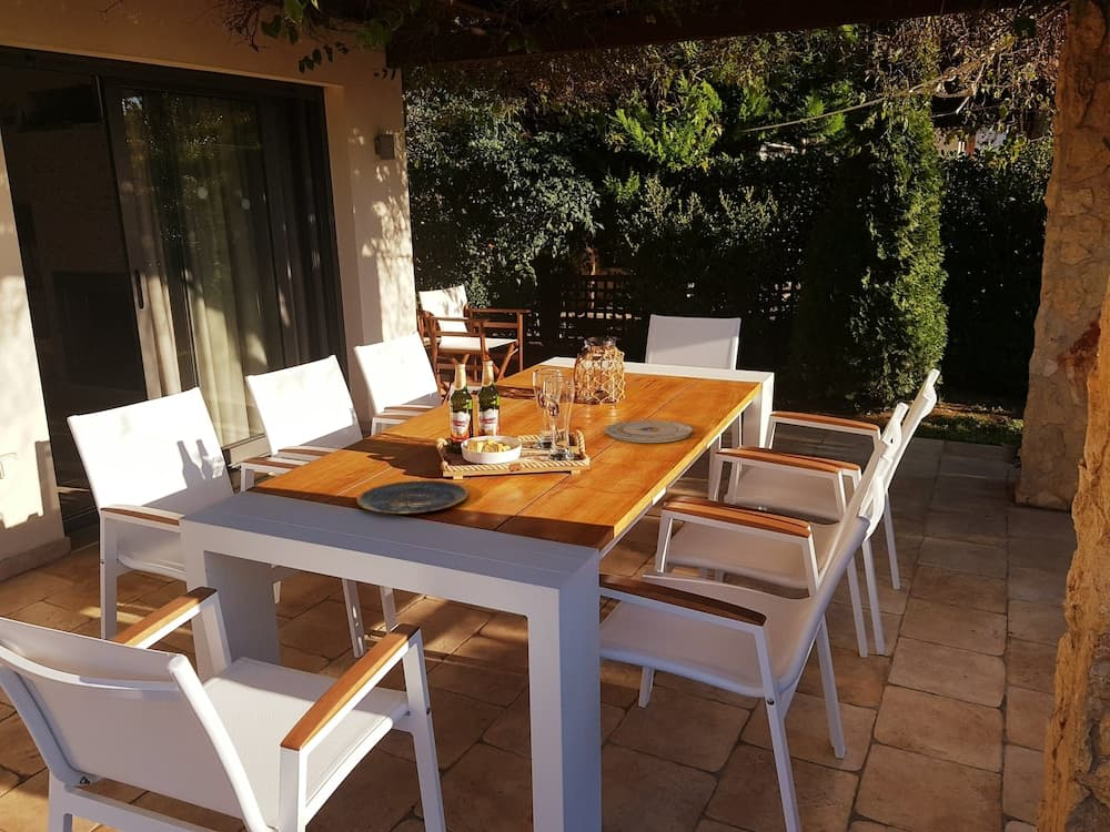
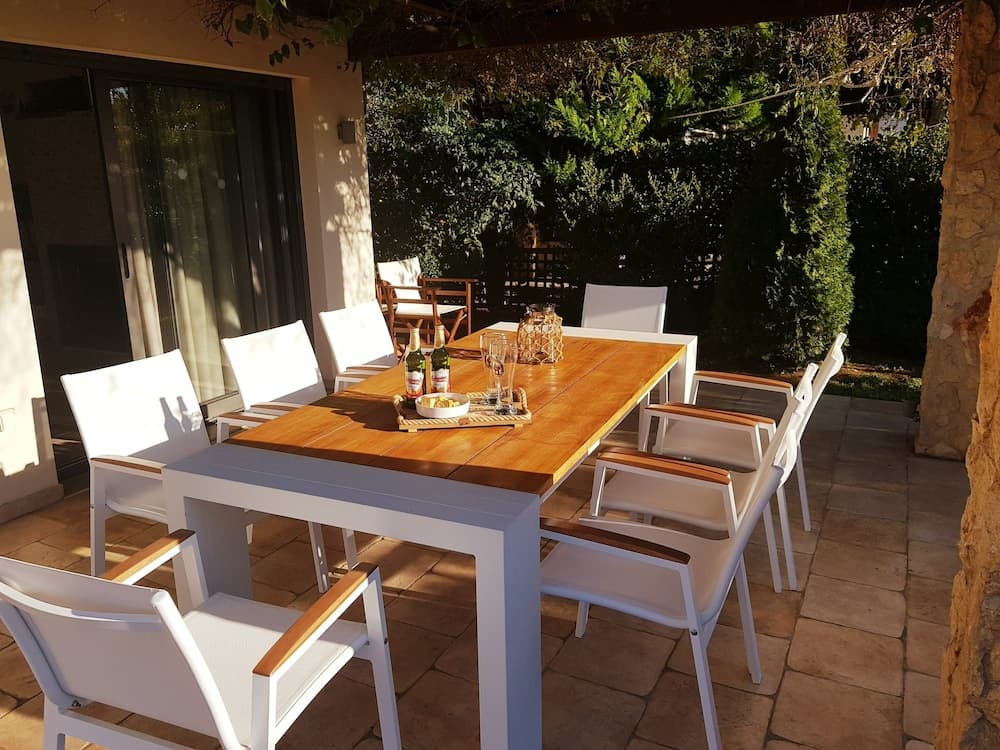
- plate [355,479,470,515]
- plate [604,419,694,444]
